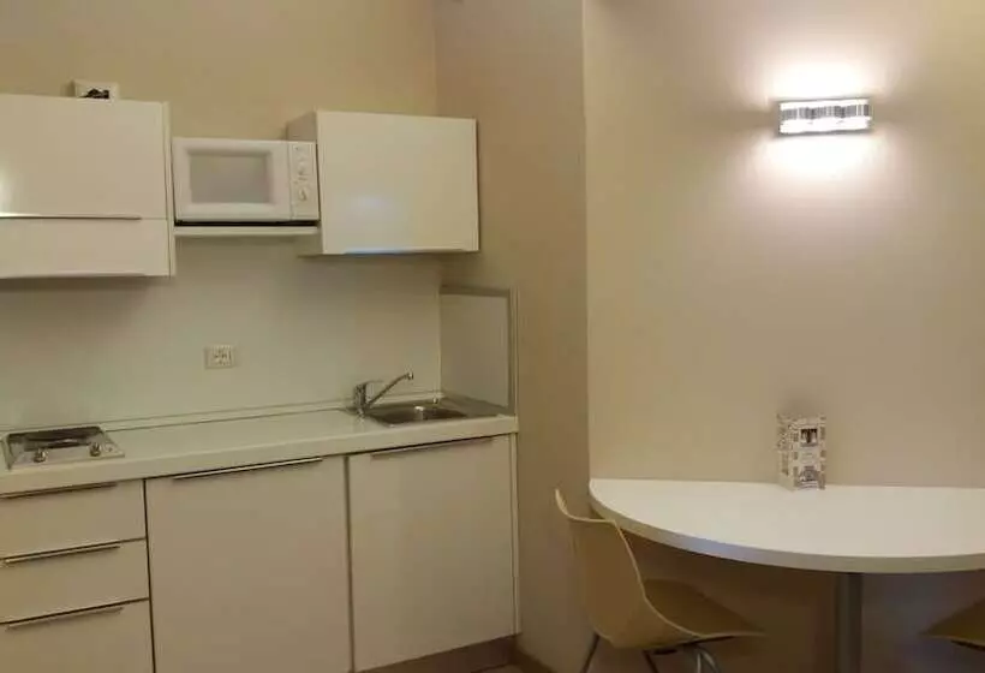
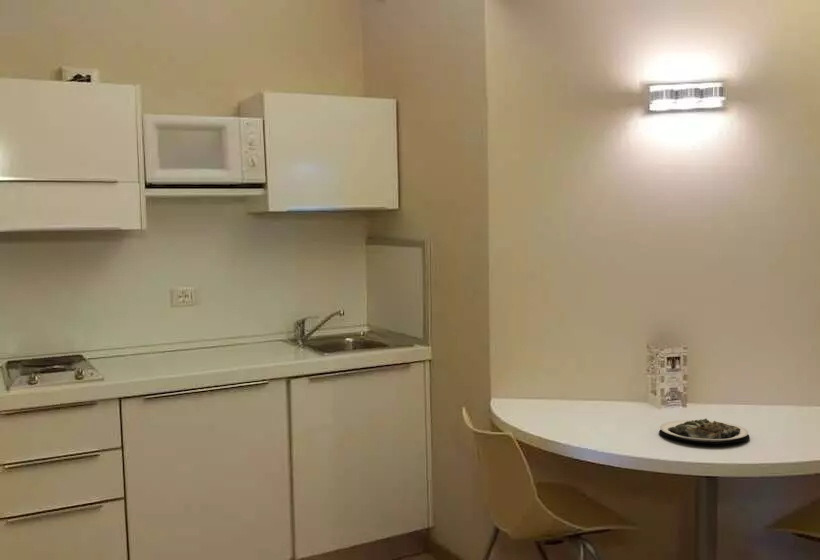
+ plate [658,417,750,445]
